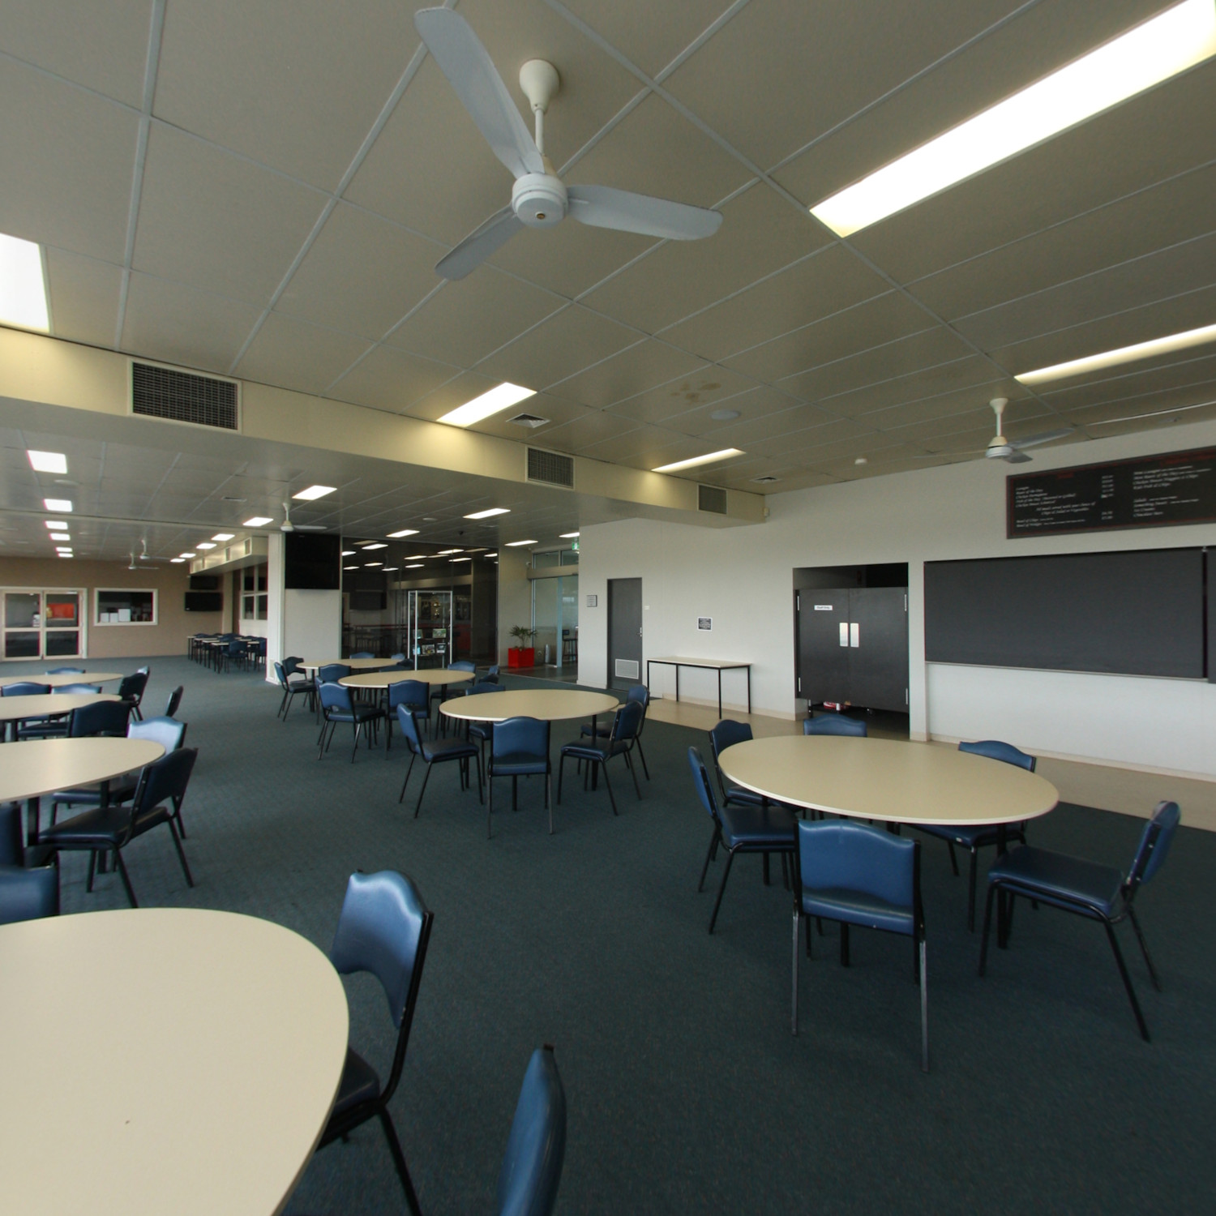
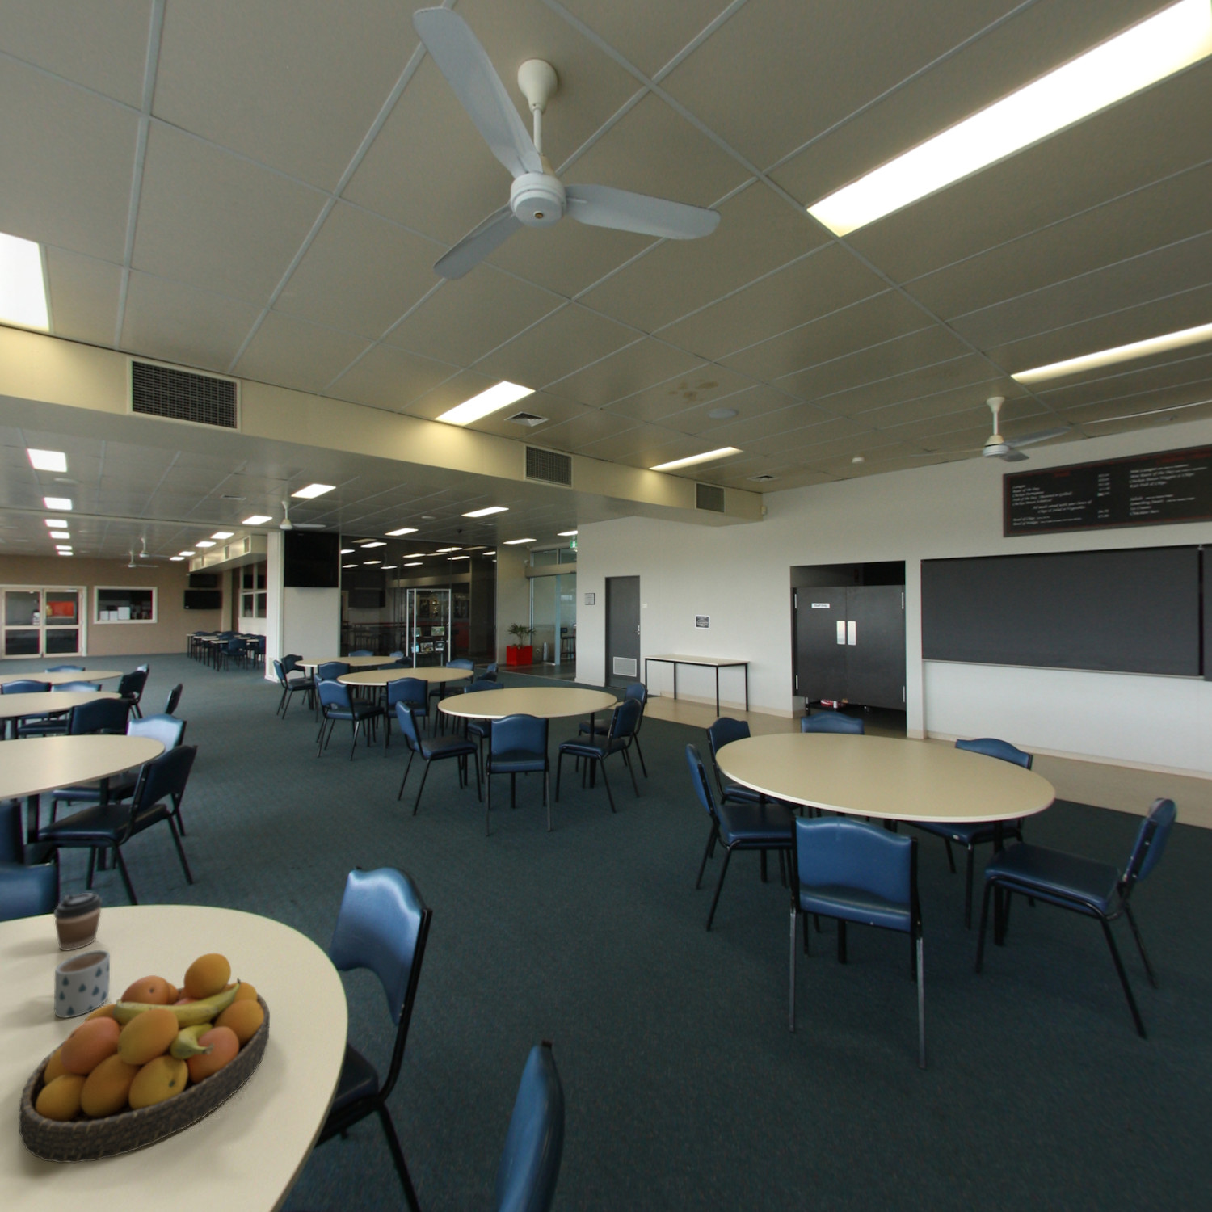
+ coffee cup [52,892,103,952]
+ fruit bowl [18,952,271,1163]
+ mug [53,949,111,1019]
